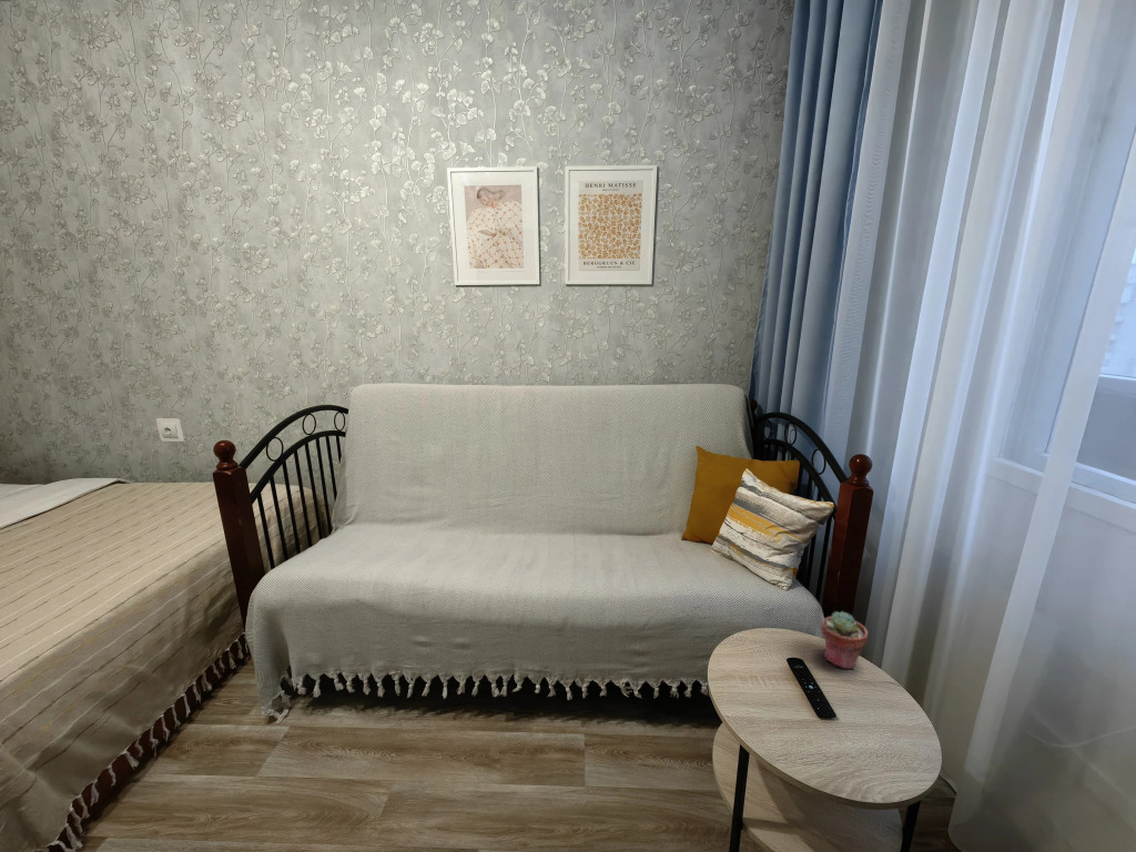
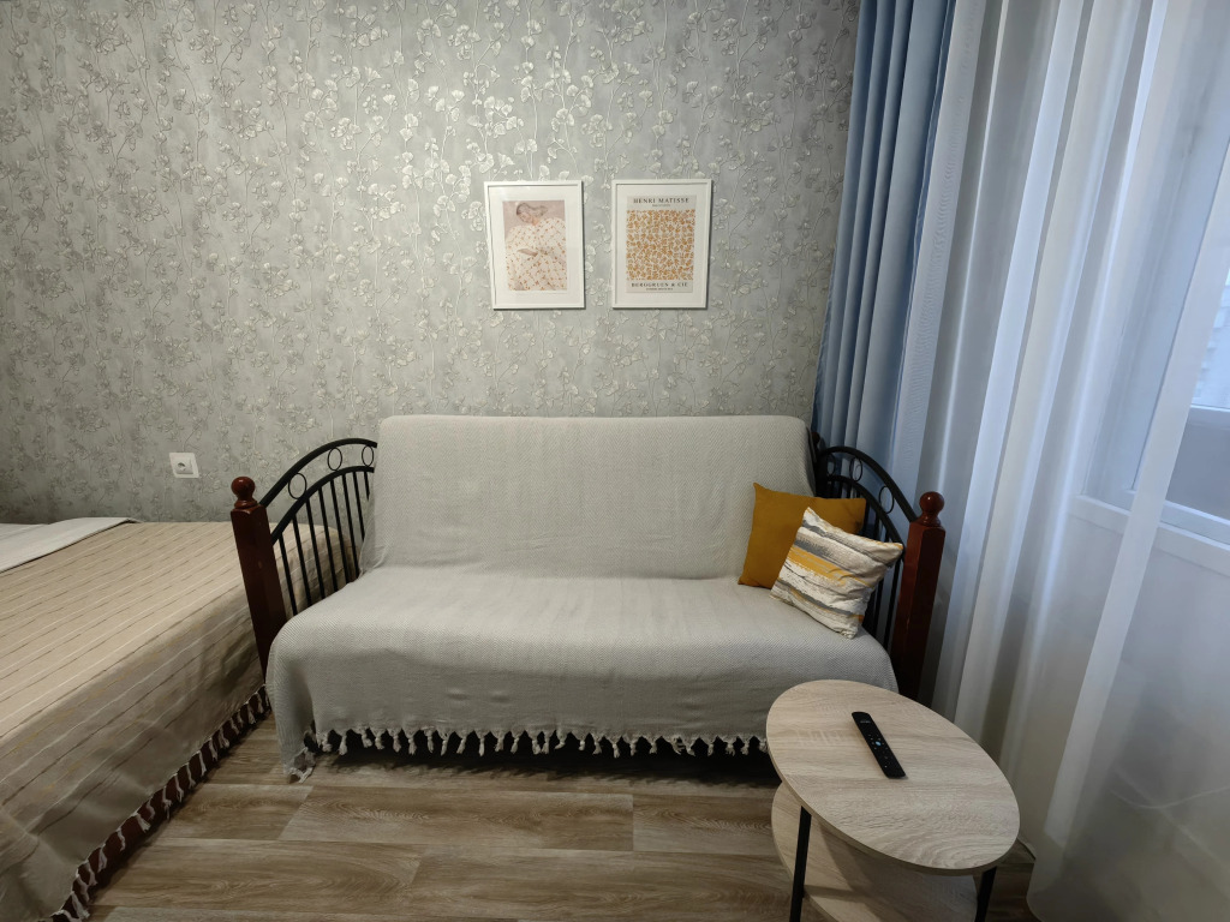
- potted succulent [820,610,869,670]
